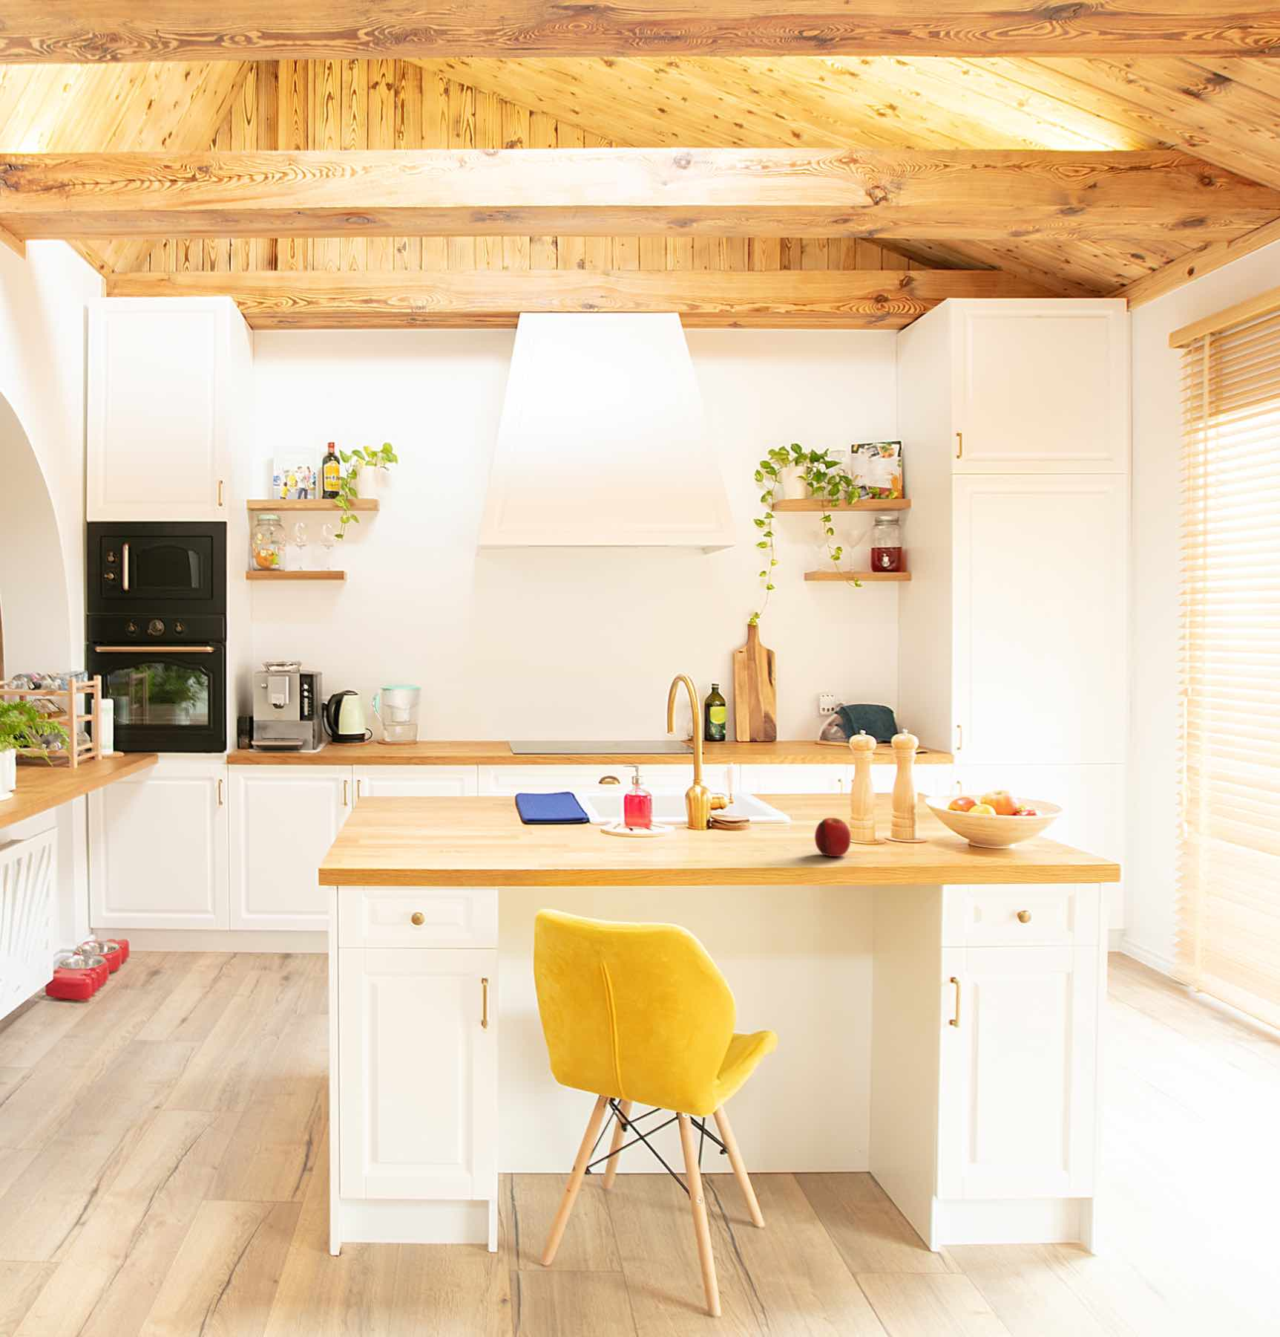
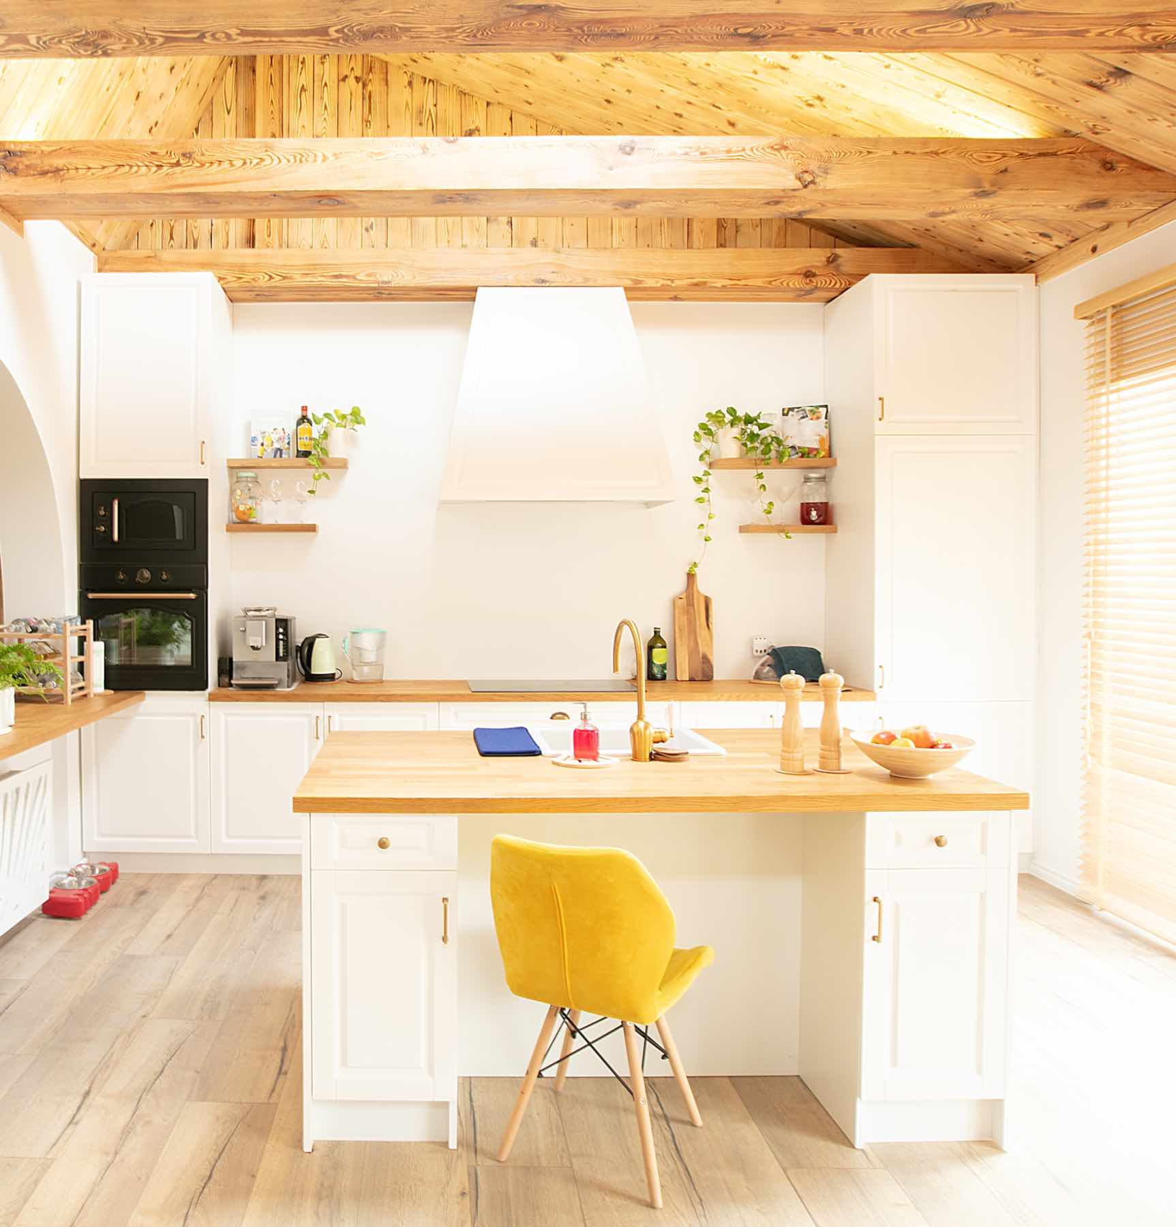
- fruit [814,817,852,857]
